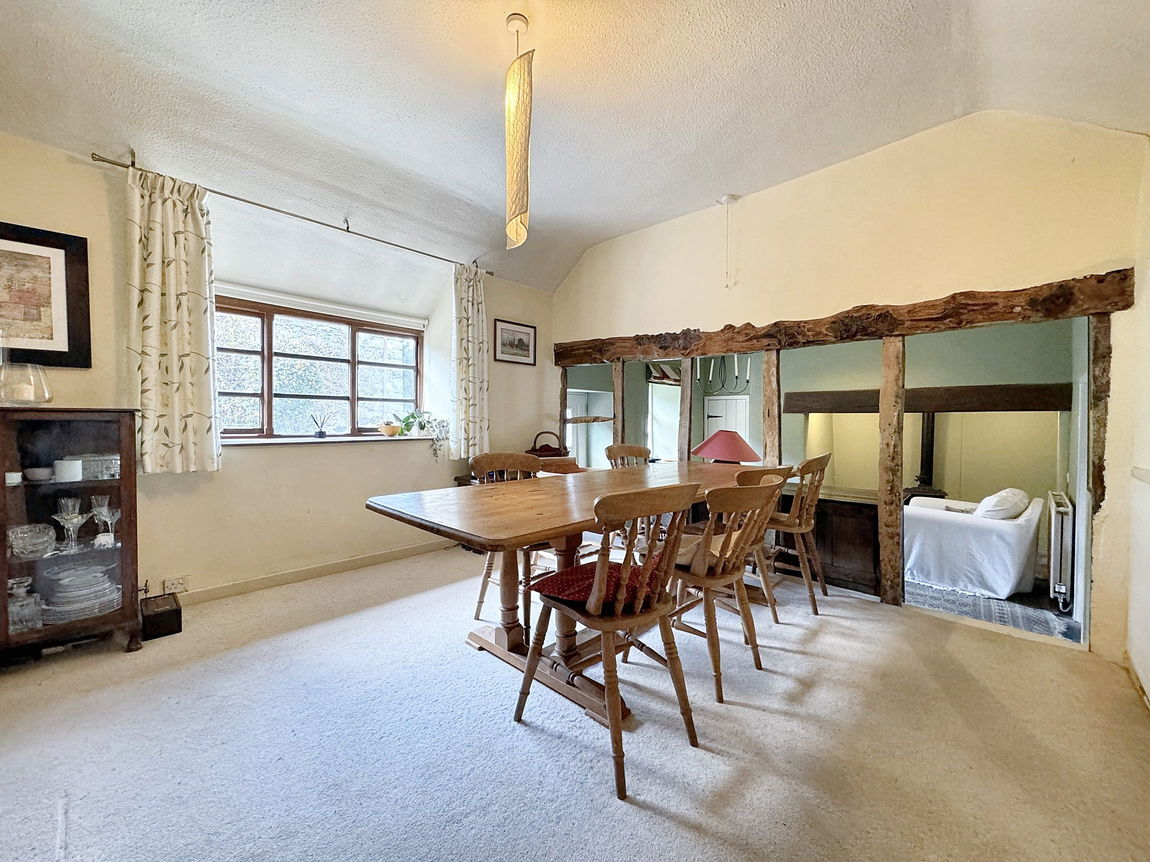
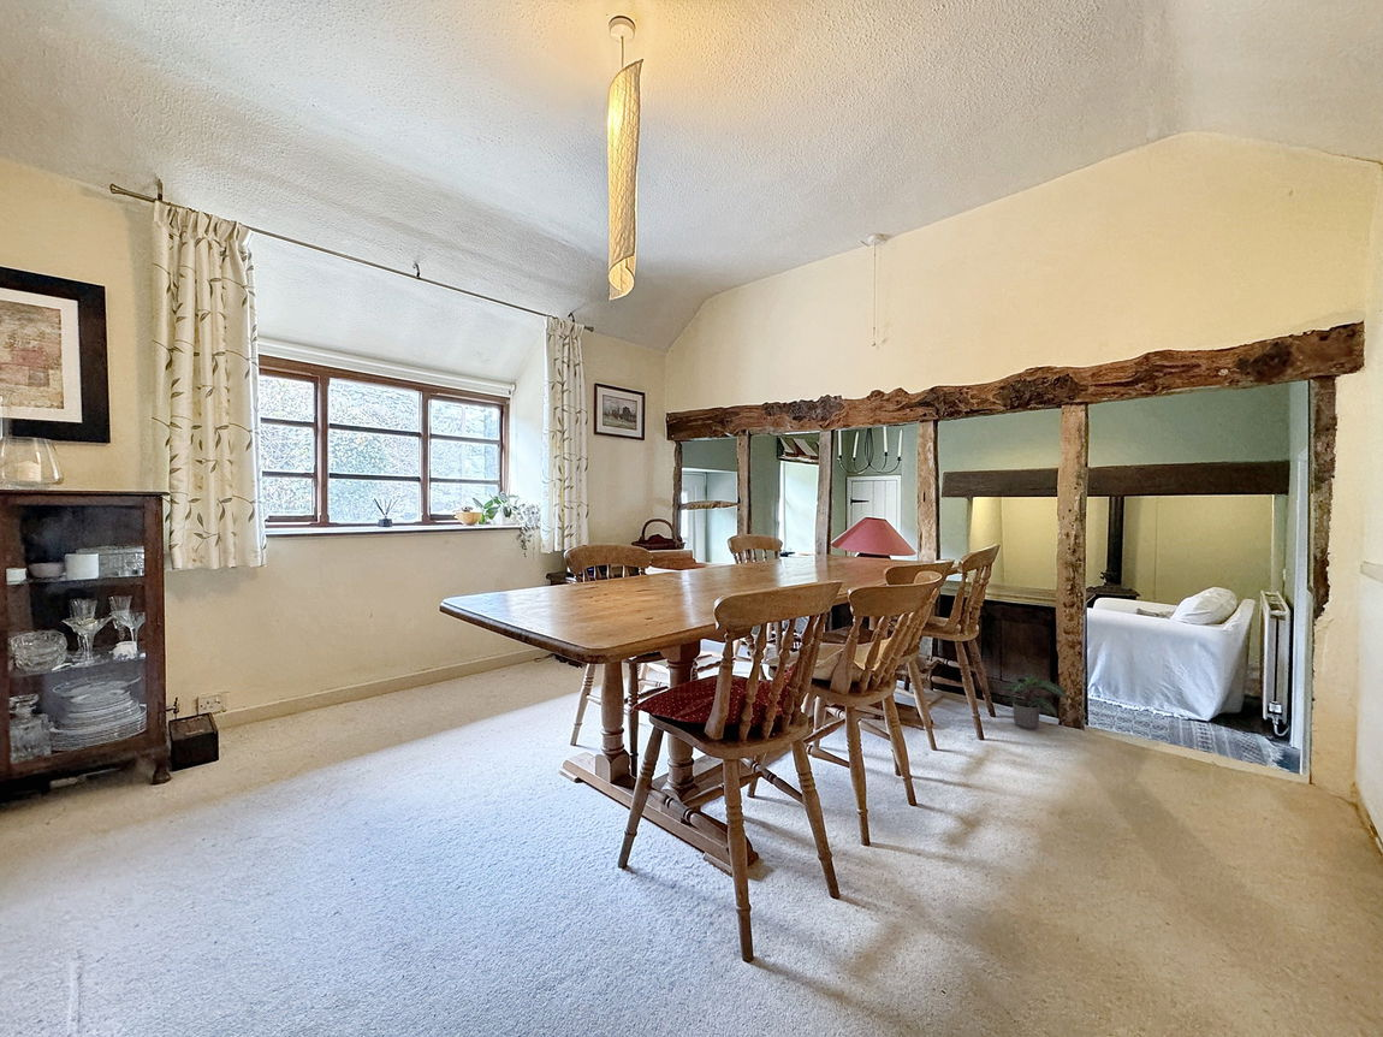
+ potted plant [999,672,1068,730]
